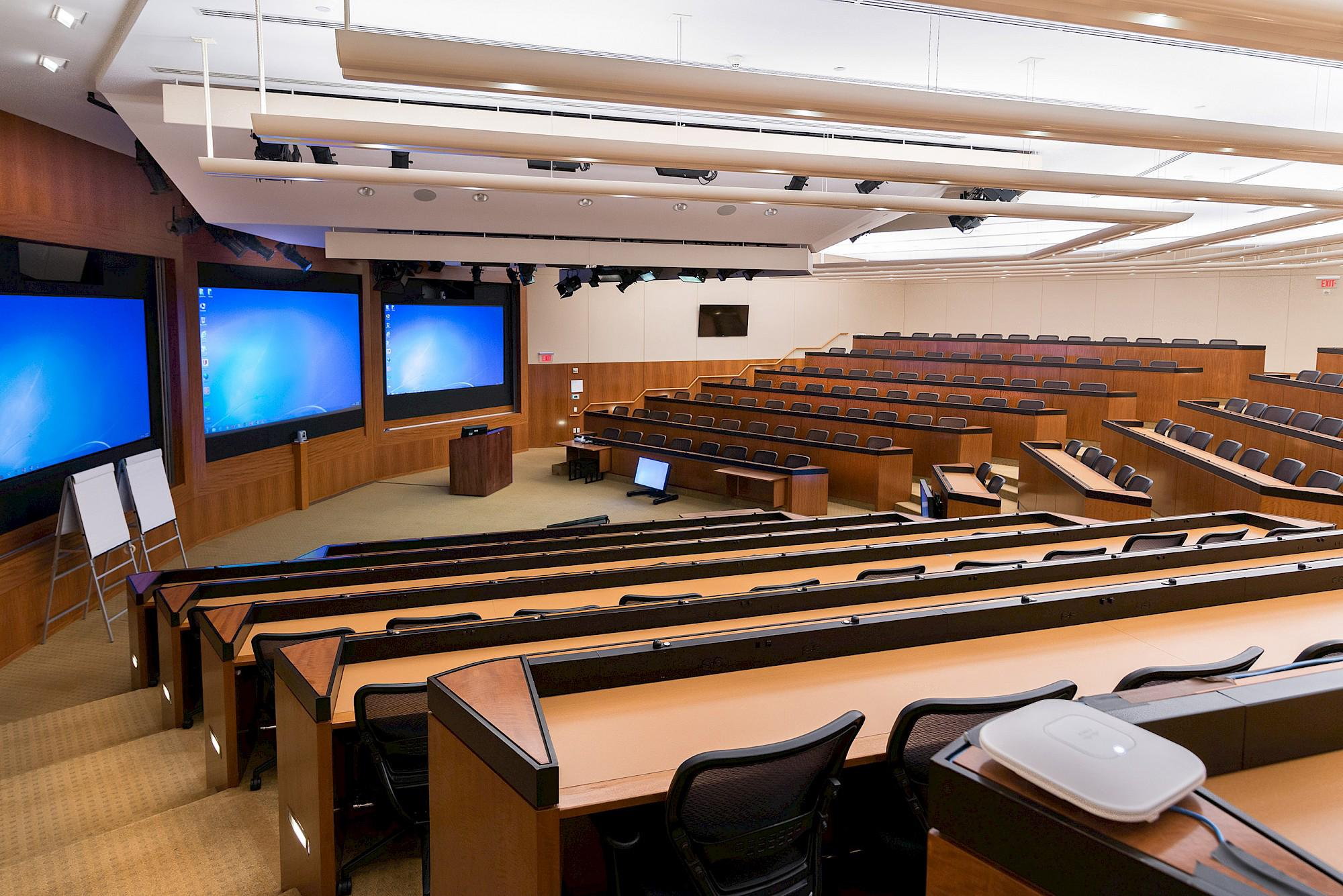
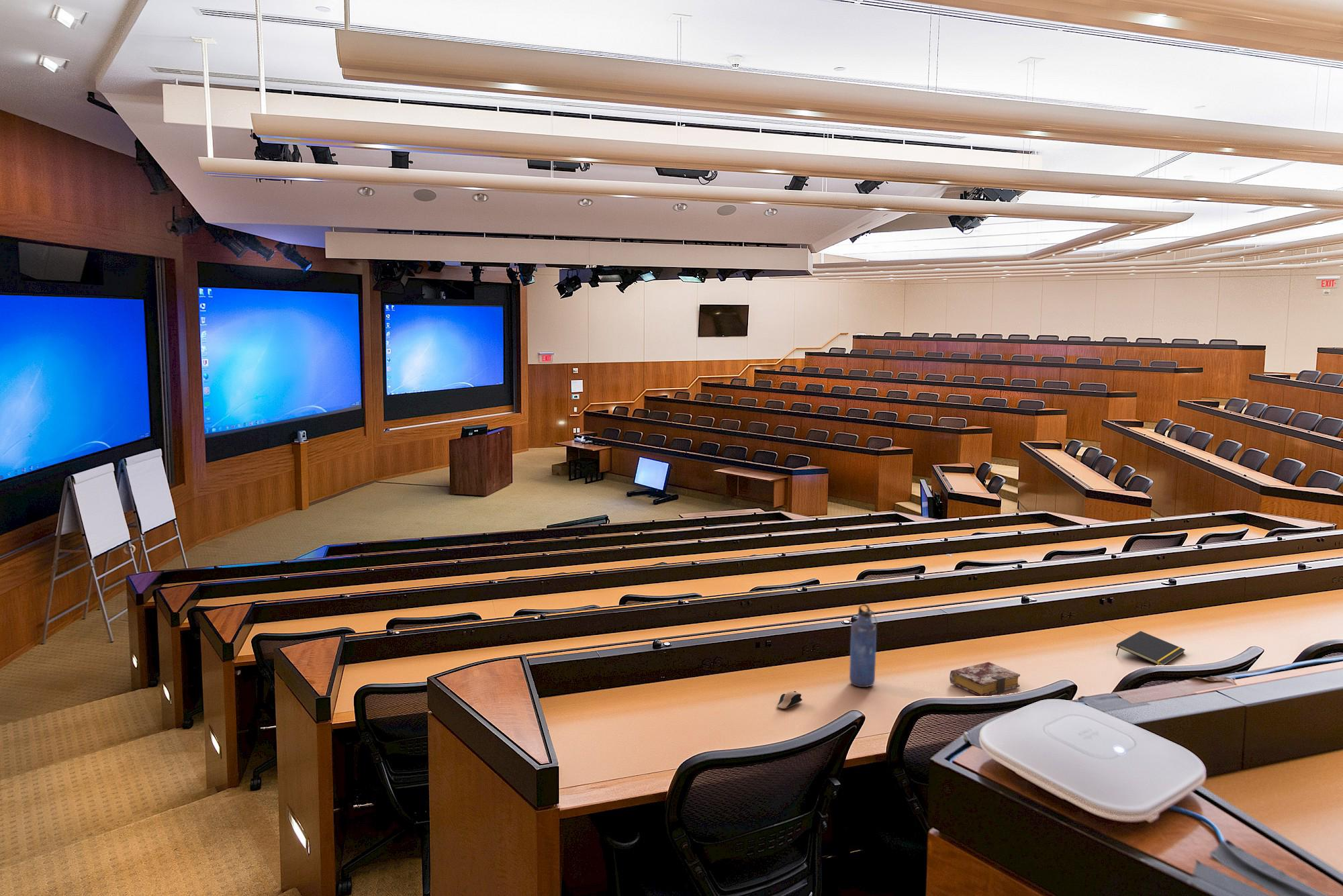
+ baseball cap [776,691,803,709]
+ book [949,661,1021,697]
+ water bottle [849,603,878,688]
+ notepad [1115,630,1186,666]
